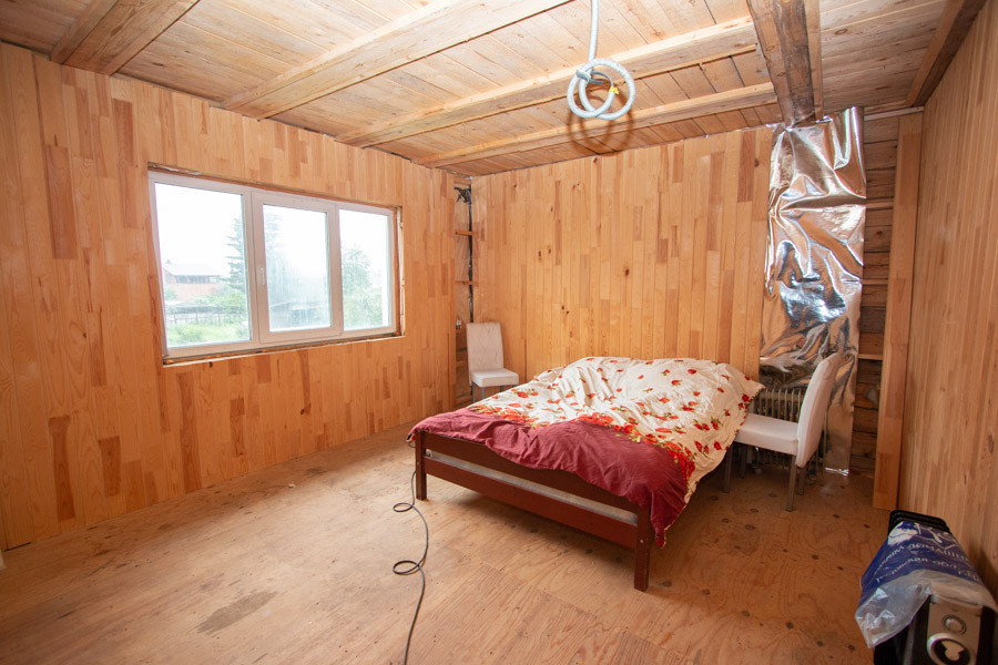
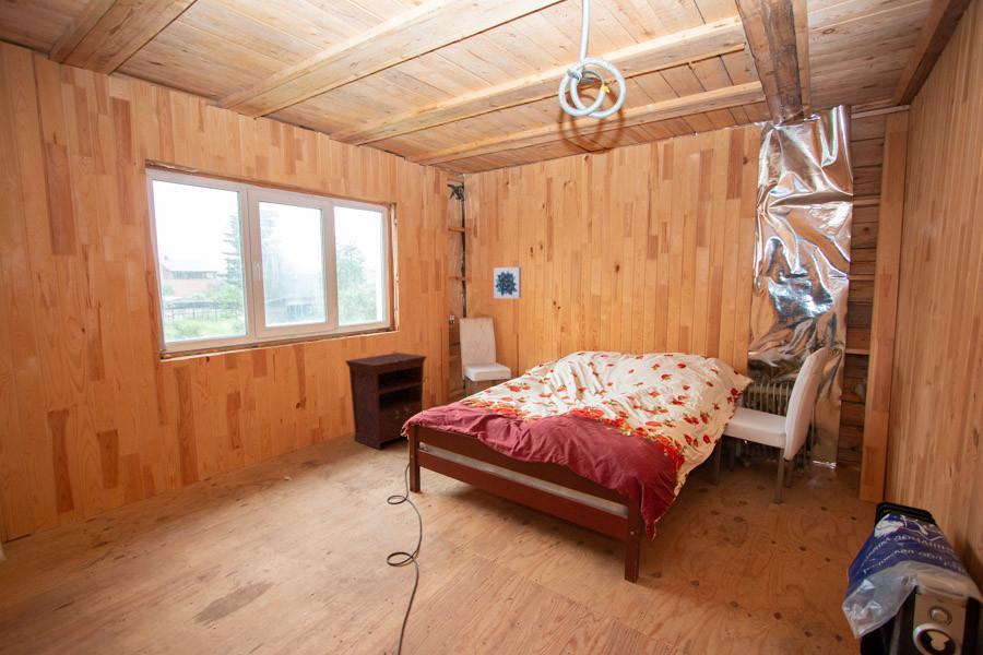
+ nightstand [344,352,428,451]
+ wall art [493,266,522,299]
